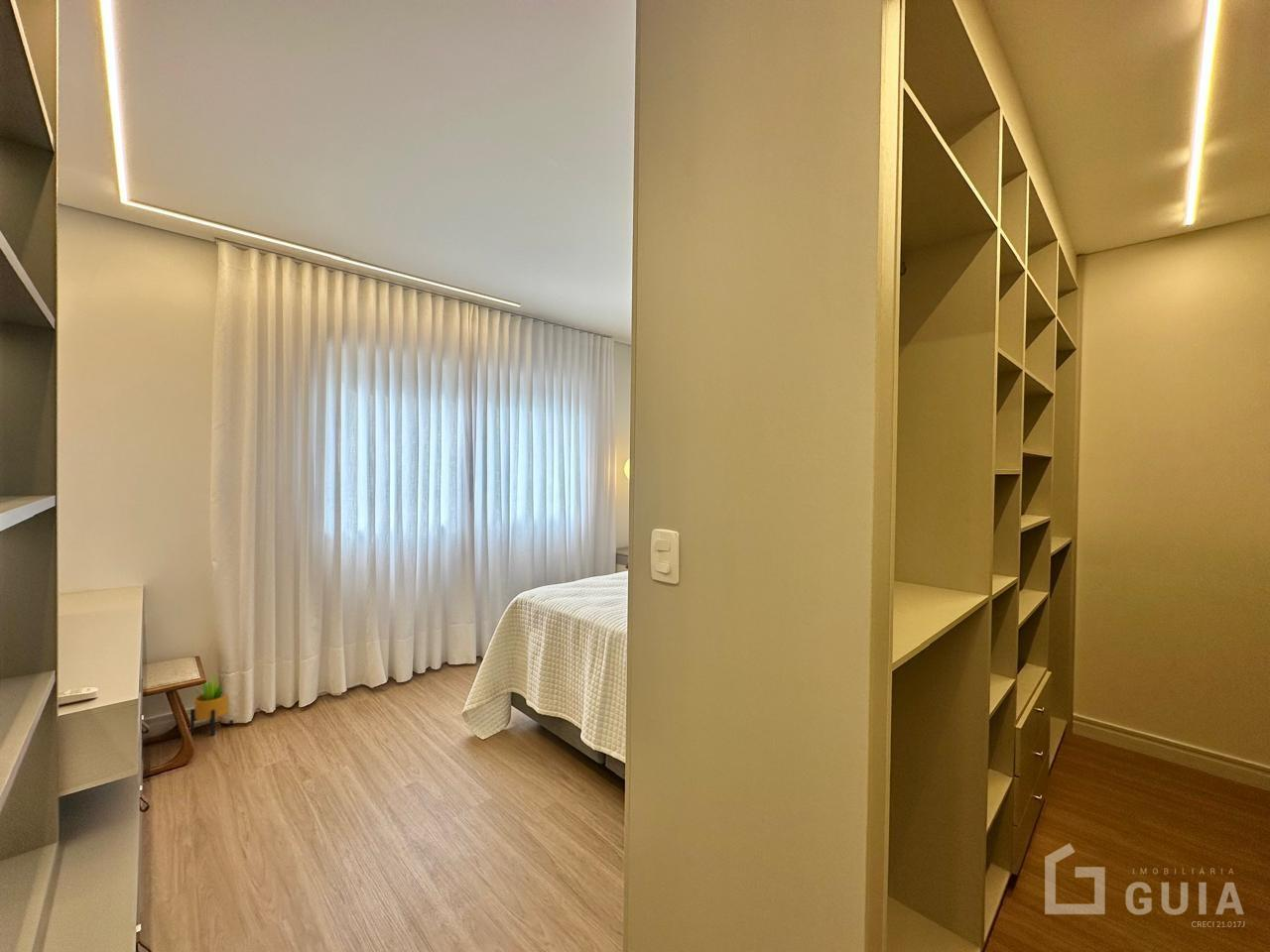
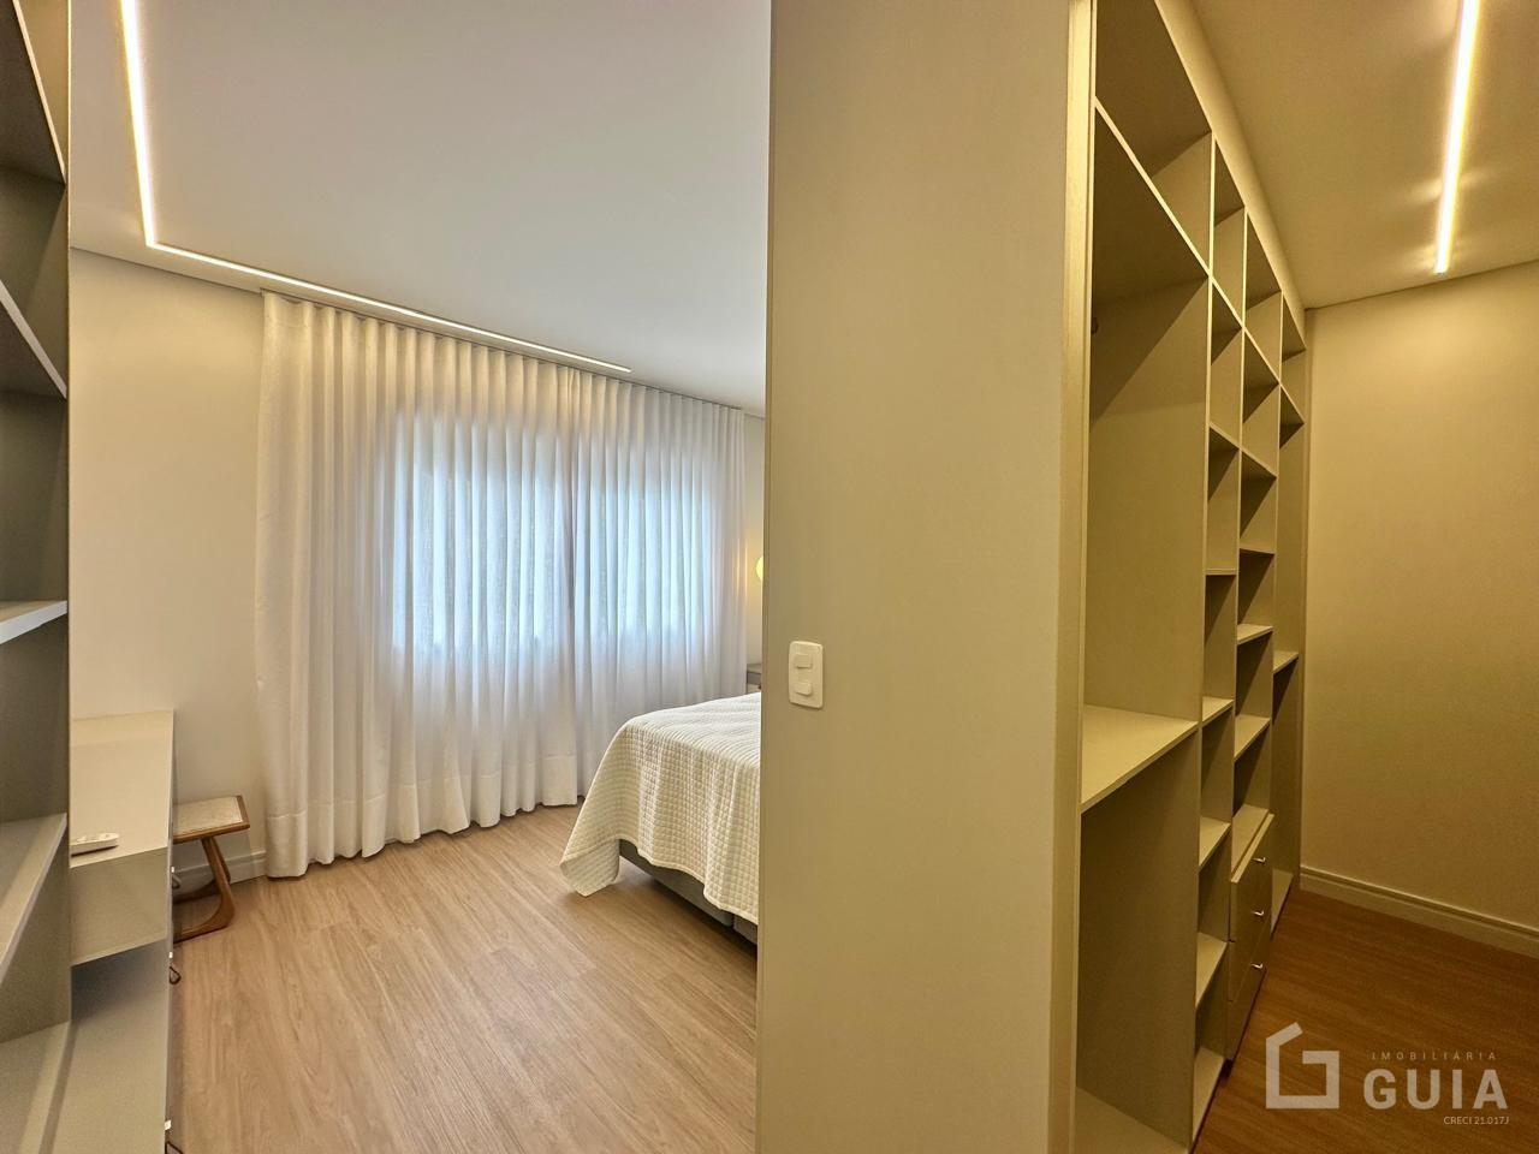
- potted plant [190,670,234,737]
